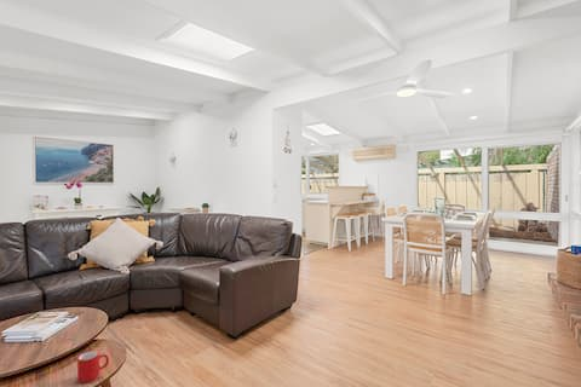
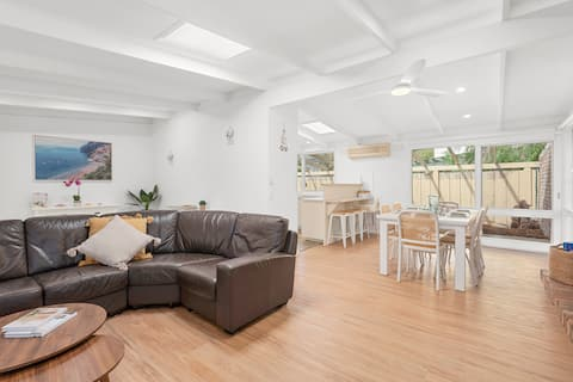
- cup [76,350,110,383]
